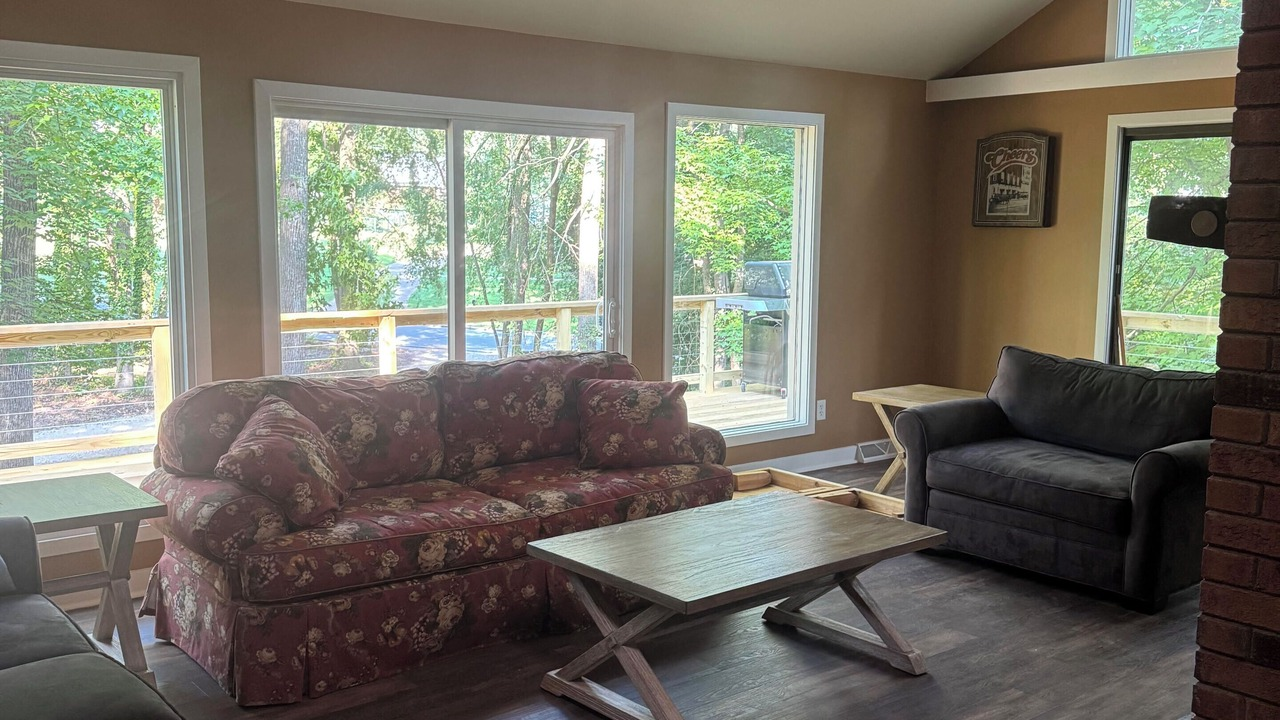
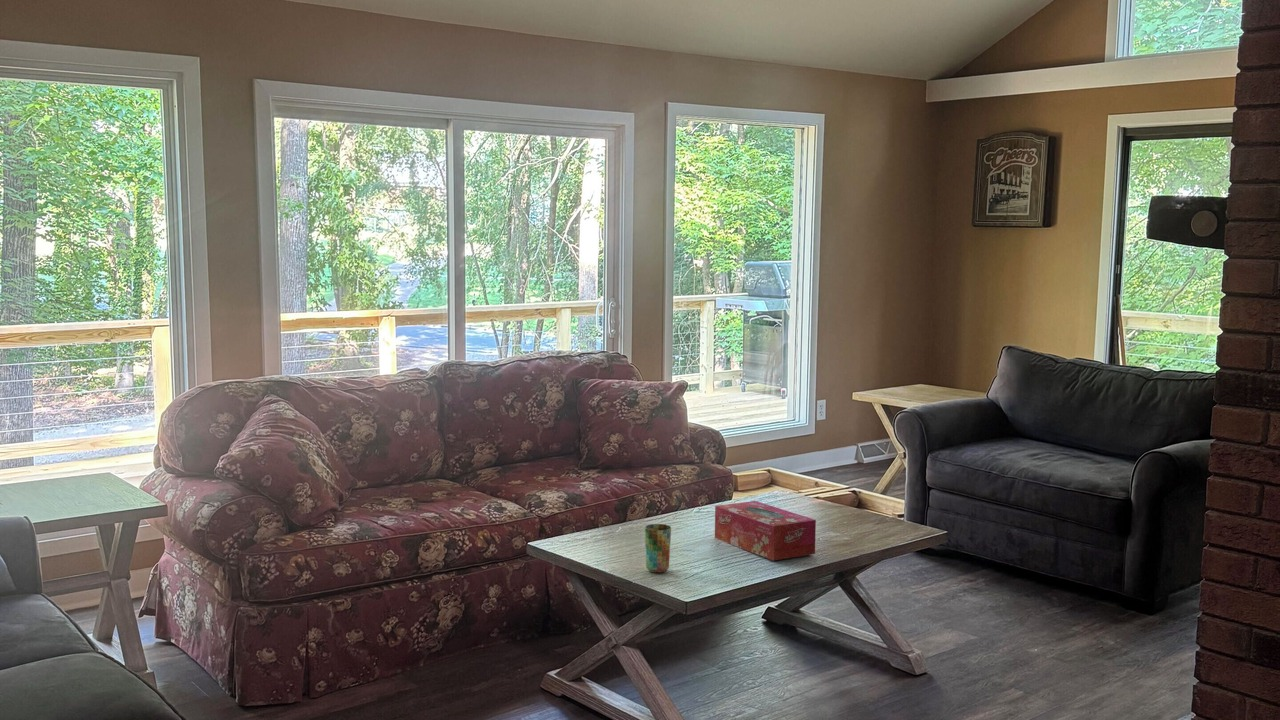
+ tissue box [714,500,817,561]
+ cup [644,523,672,574]
